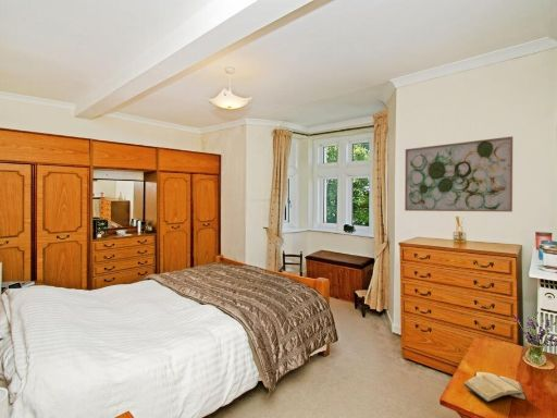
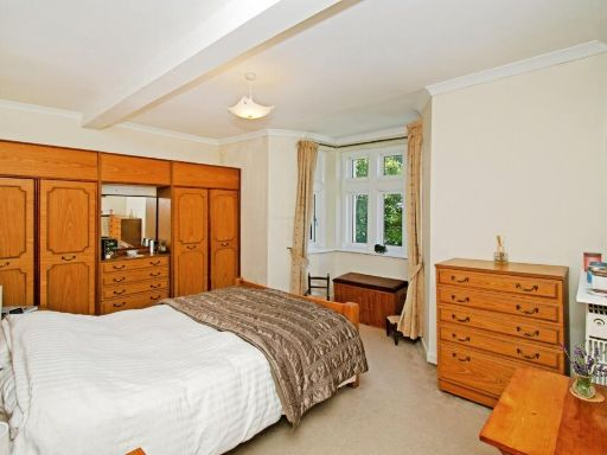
- diary [462,371,528,403]
- wall art [404,135,513,213]
